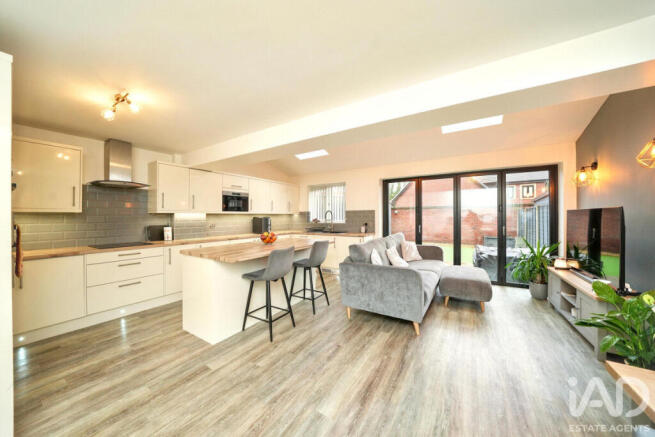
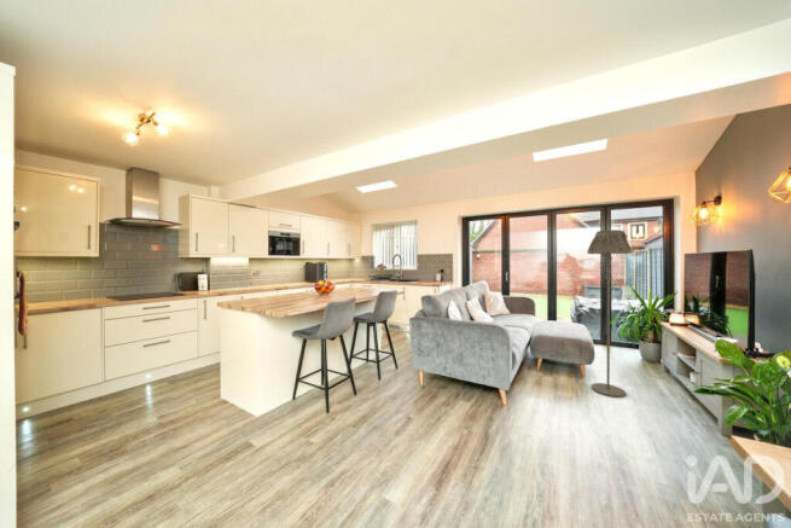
+ floor lamp [586,228,633,399]
